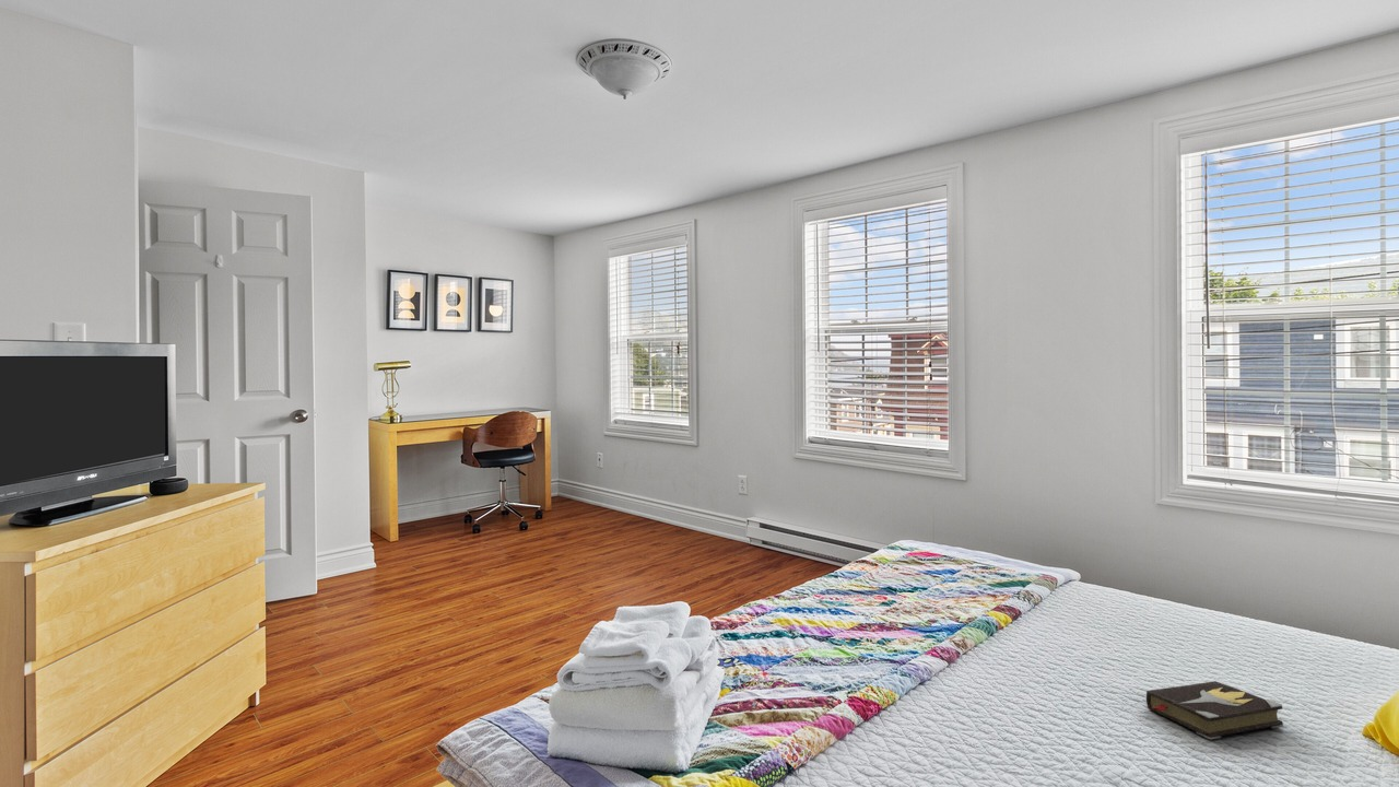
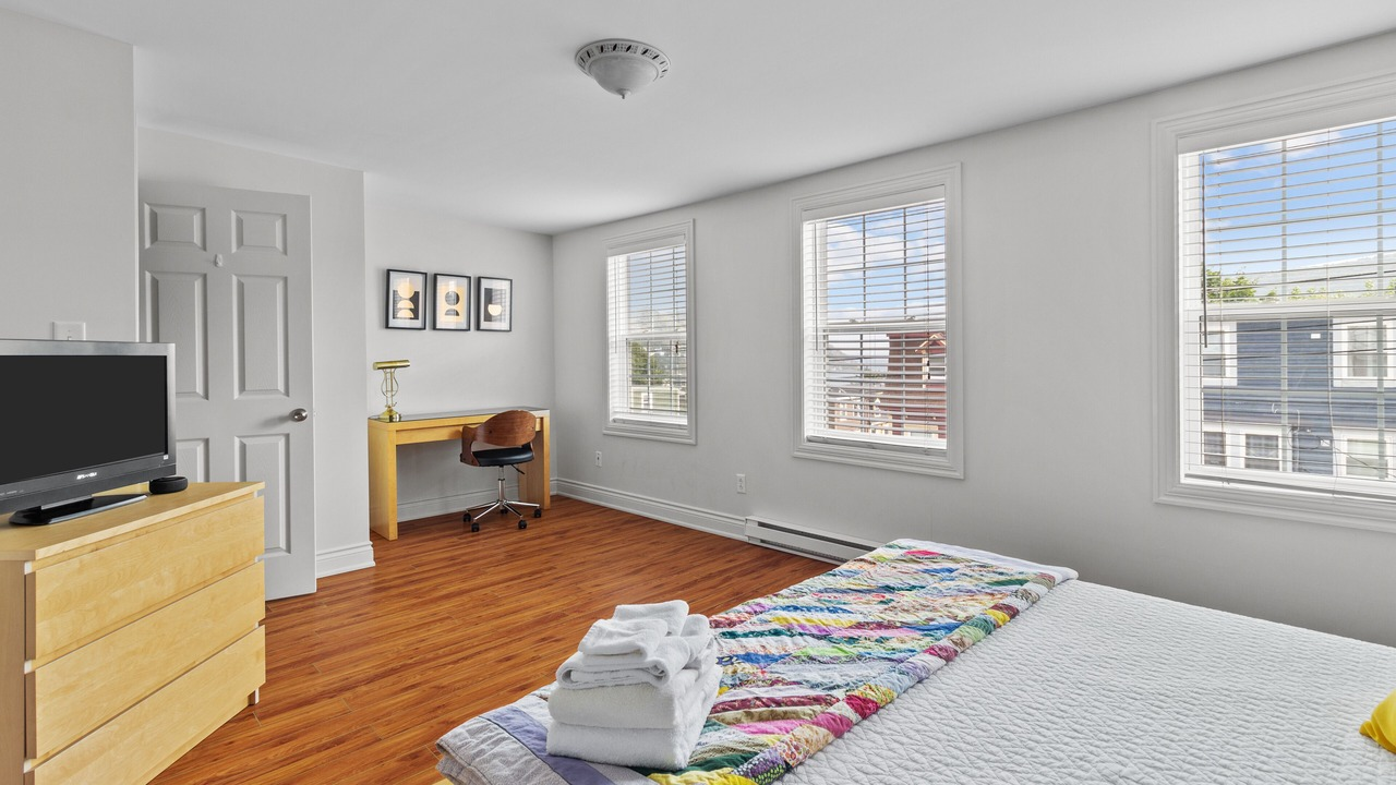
- hardback book [1145,680,1284,741]
